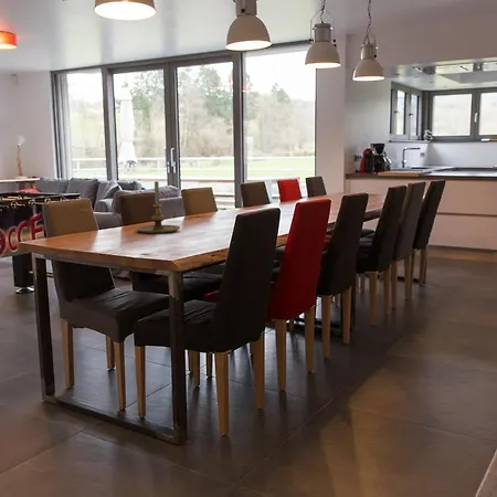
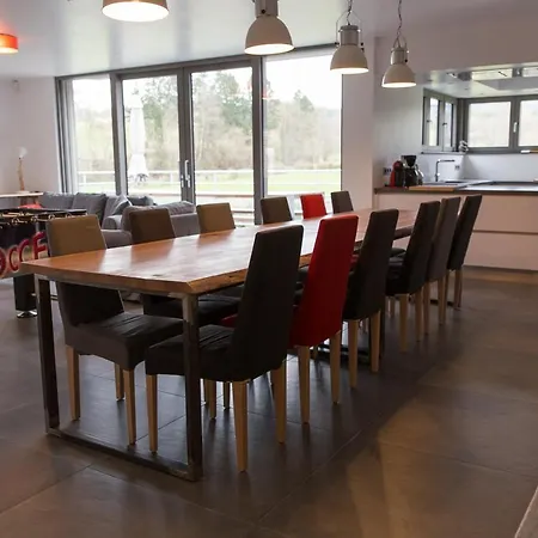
- candle holder [135,180,181,234]
